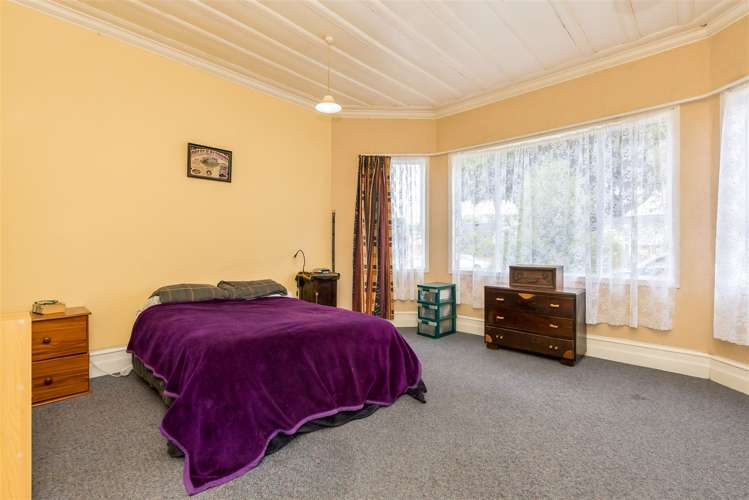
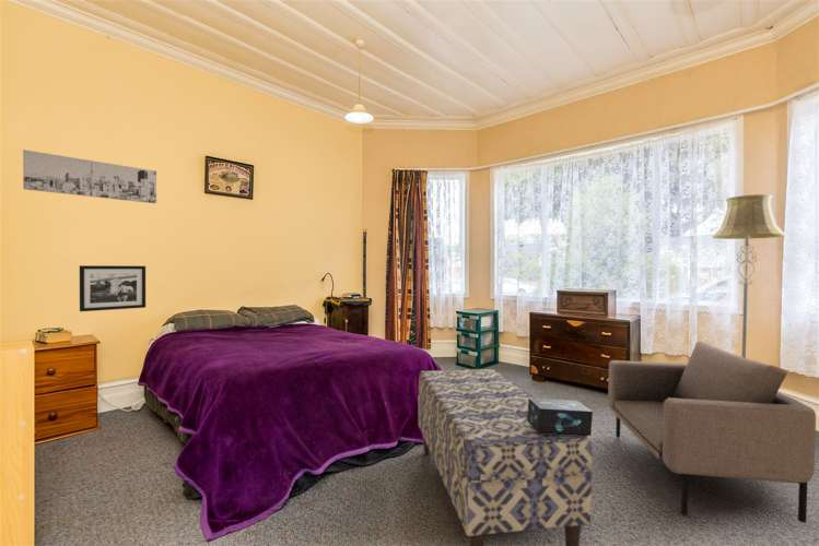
+ armchair [607,341,817,524]
+ decorative box [527,397,594,437]
+ wall art [22,149,157,204]
+ bench [417,368,594,546]
+ picture frame [79,264,147,312]
+ floor lamp [711,193,787,358]
